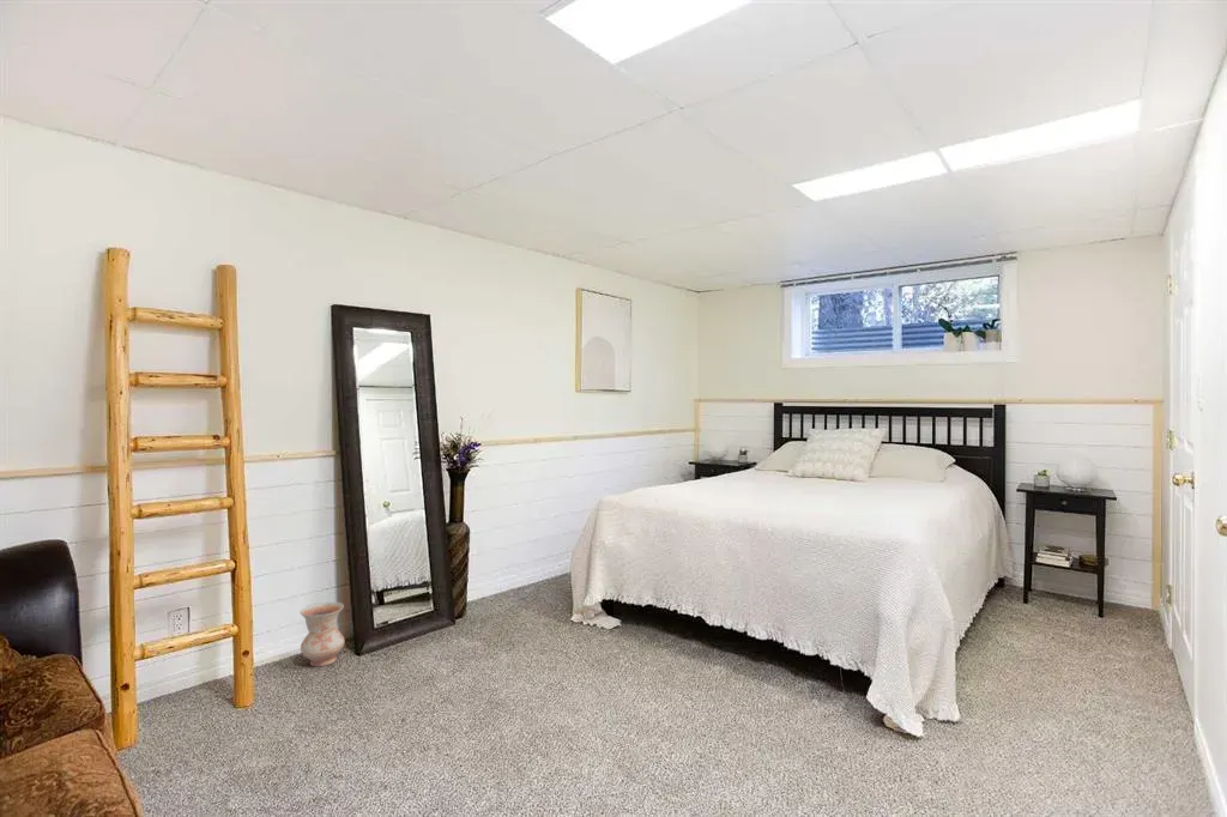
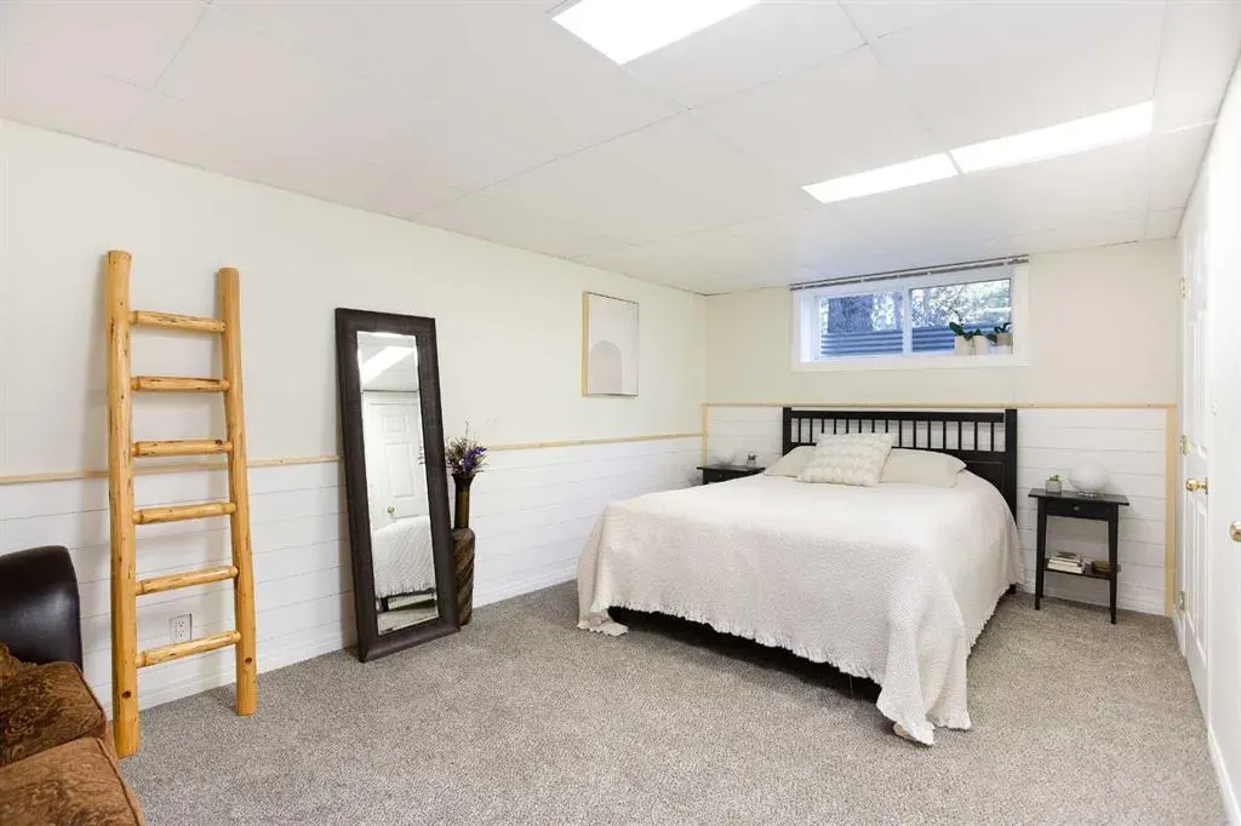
- ceramic jug [298,601,346,667]
